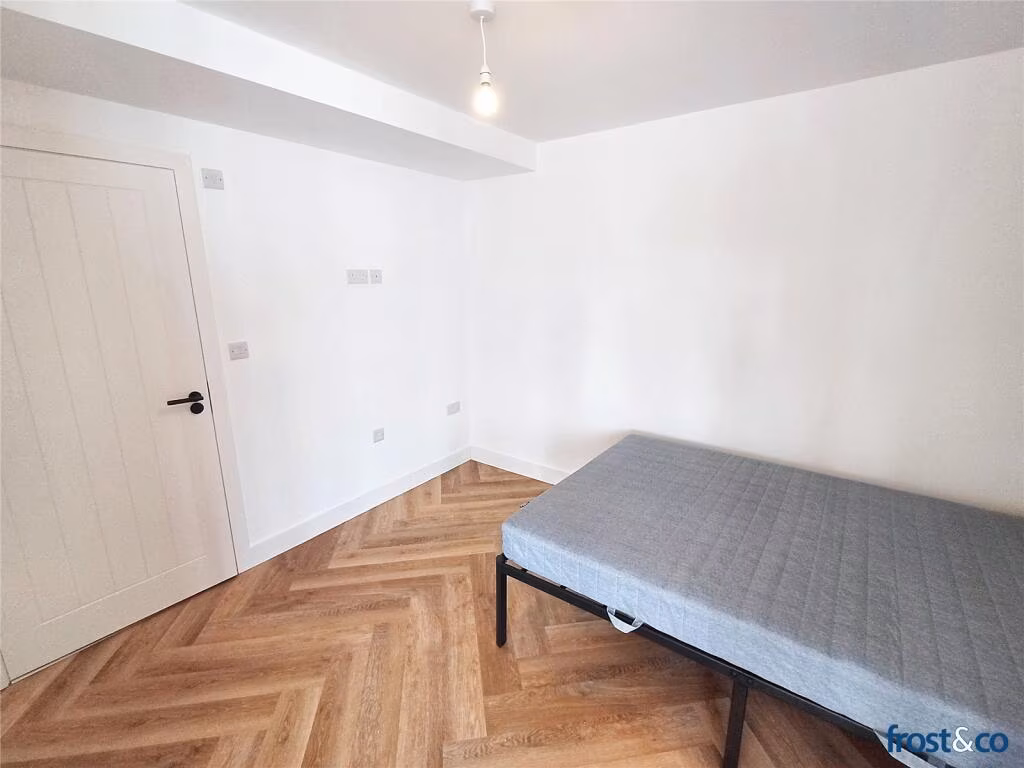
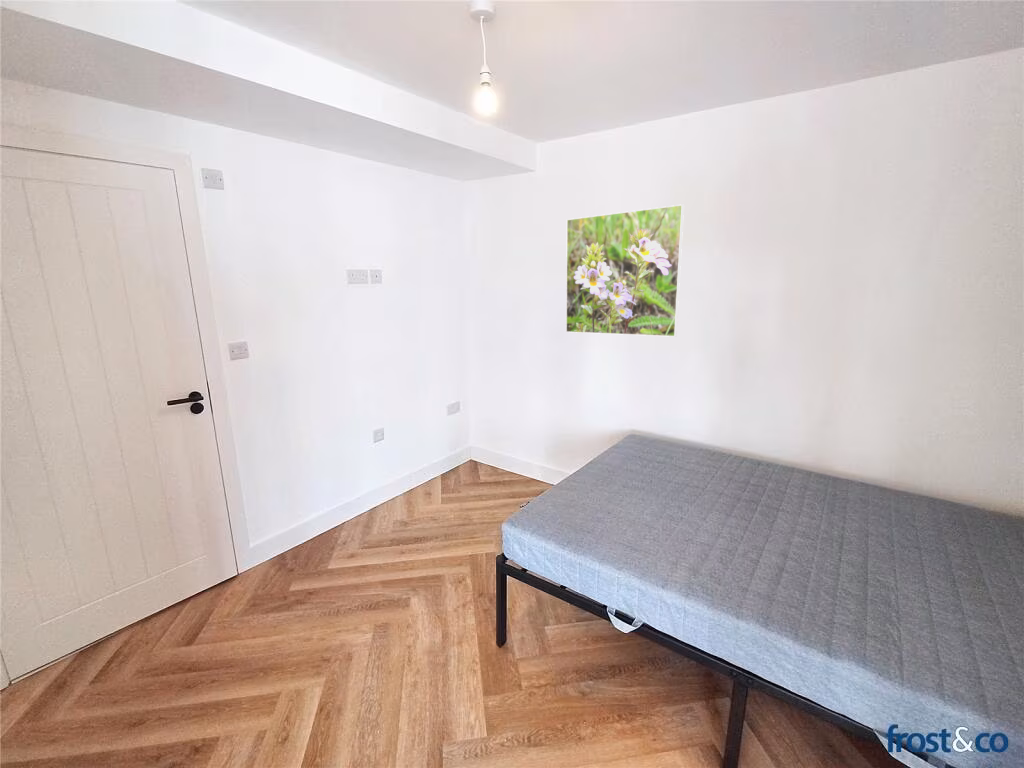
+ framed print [565,203,685,338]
